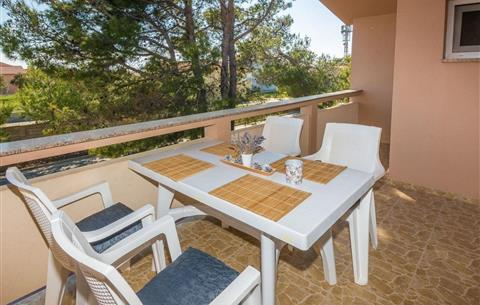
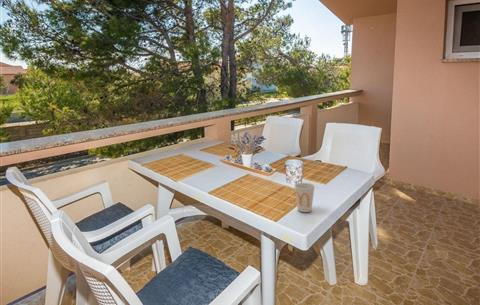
+ cup [293,182,316,213]
